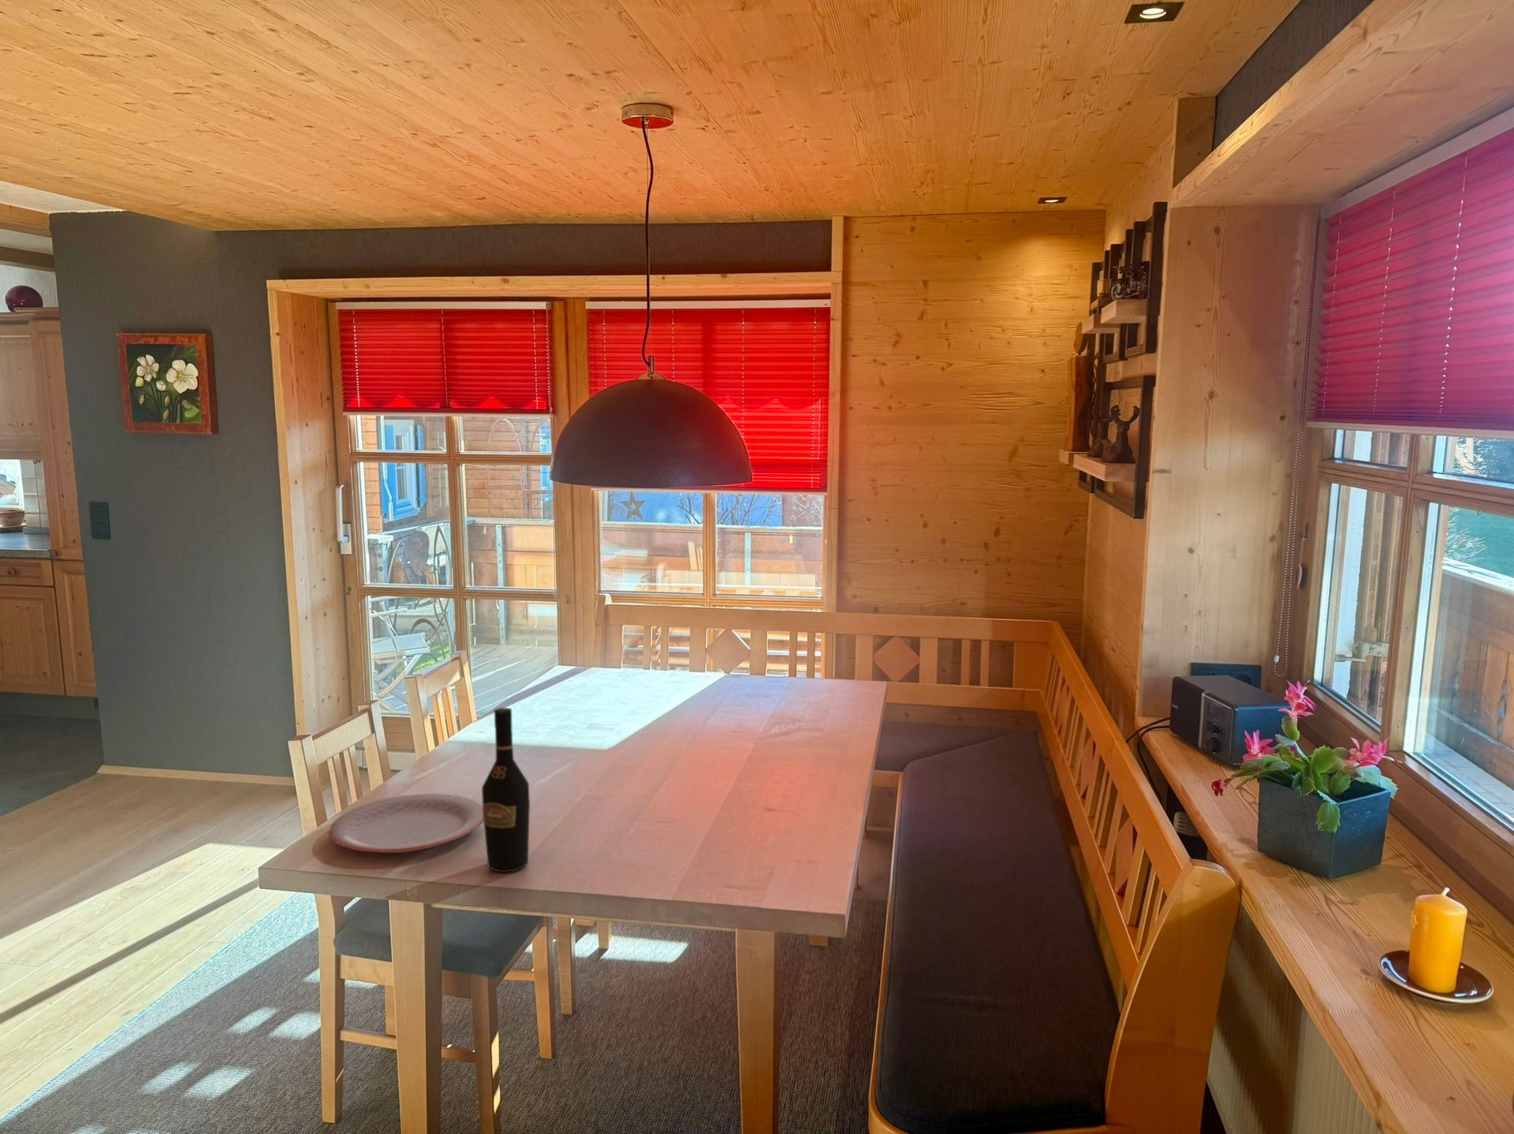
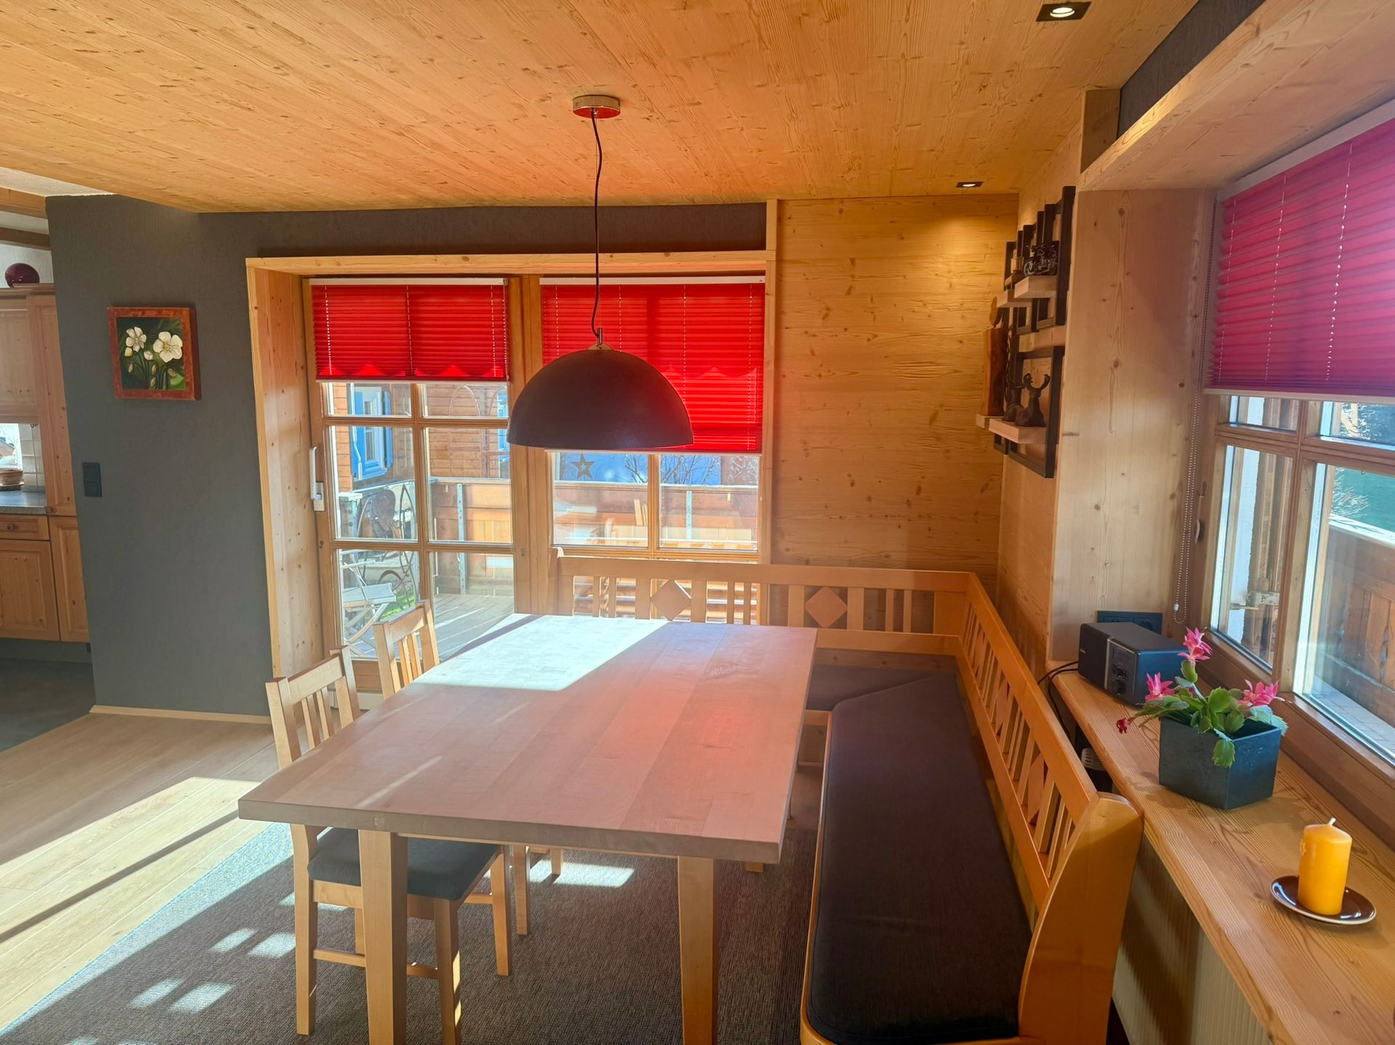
- plate [328,793,483,854]
- wine bottle [480,708,530,873]
